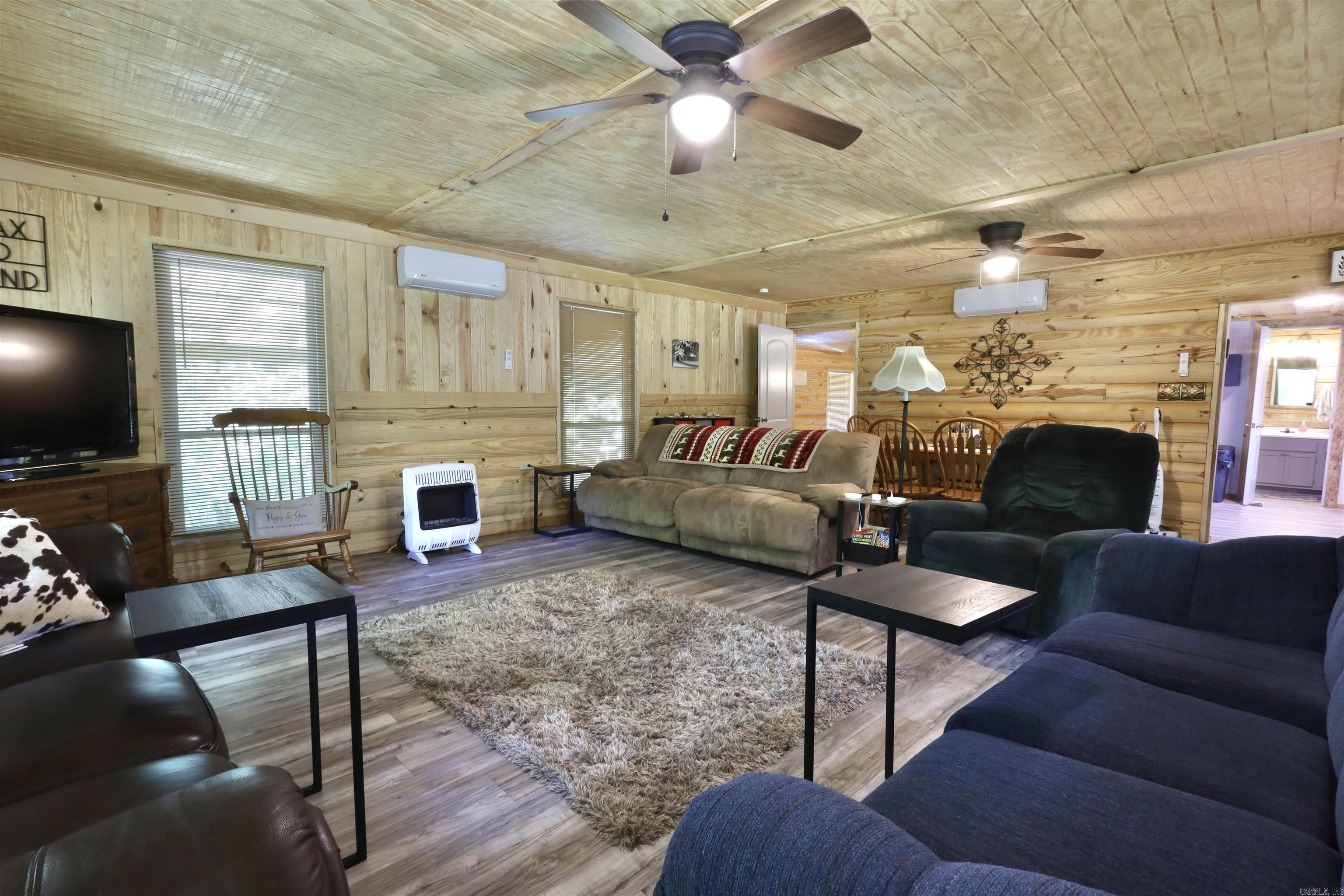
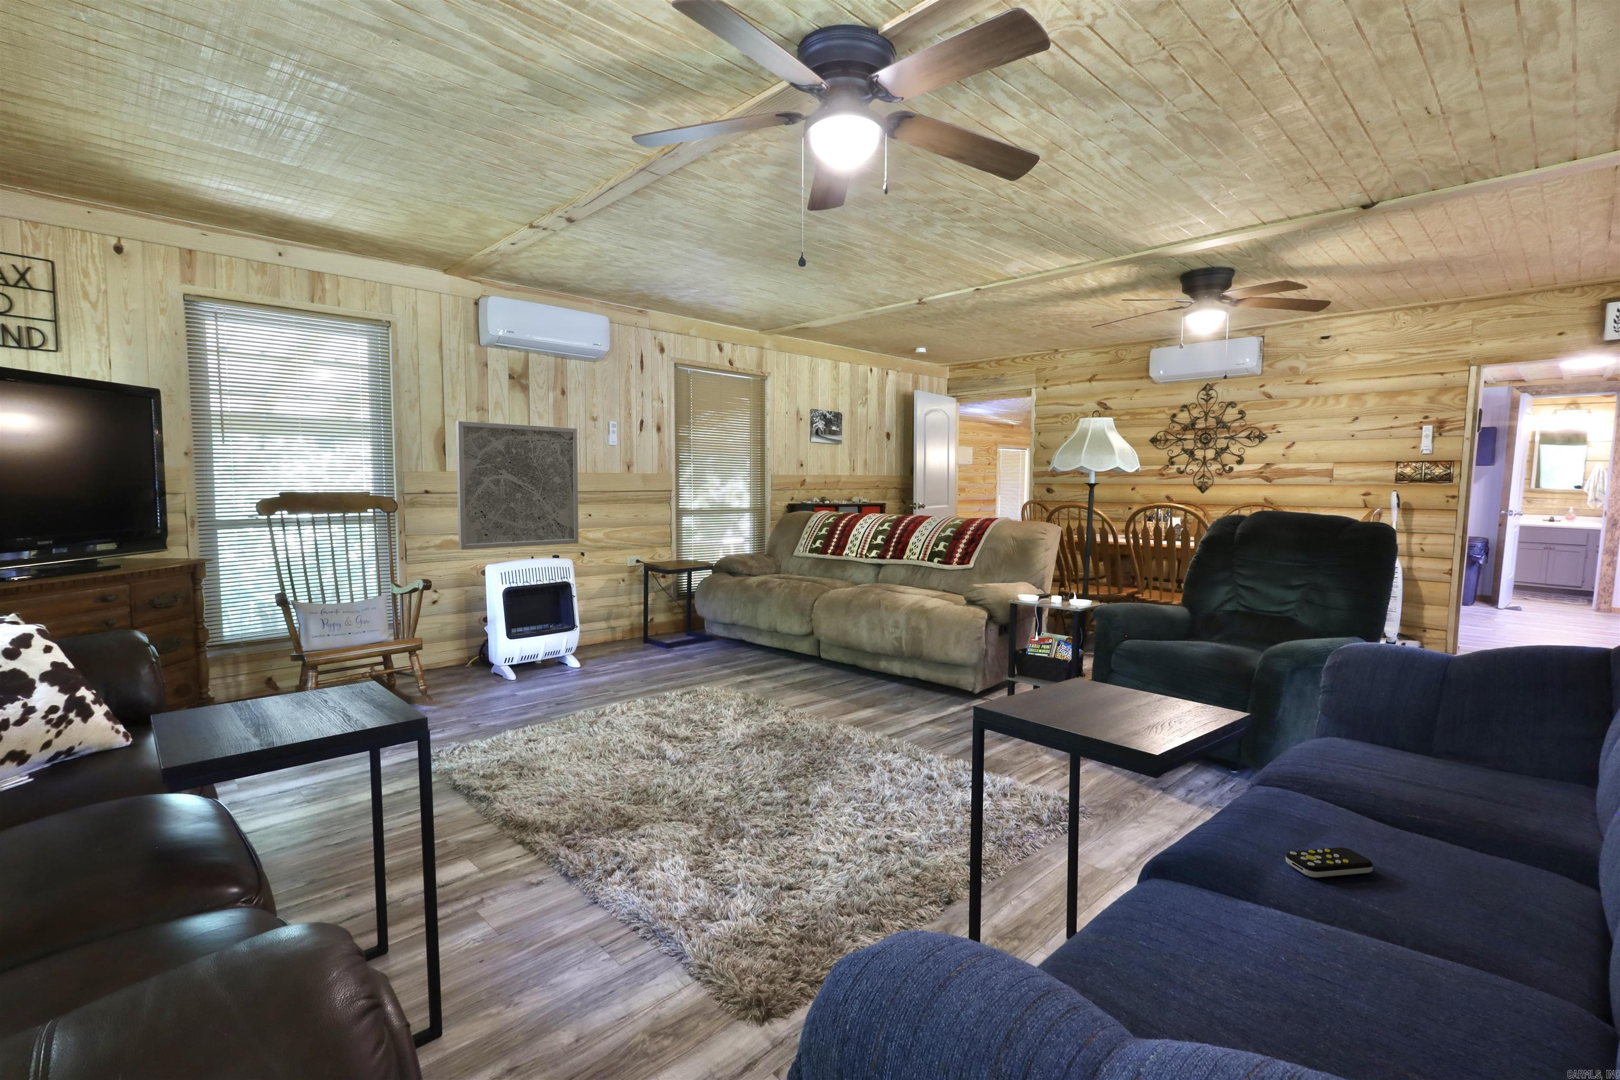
+ remote control [1285,847,1373,878]
+ wall art [456,421,579,550]
